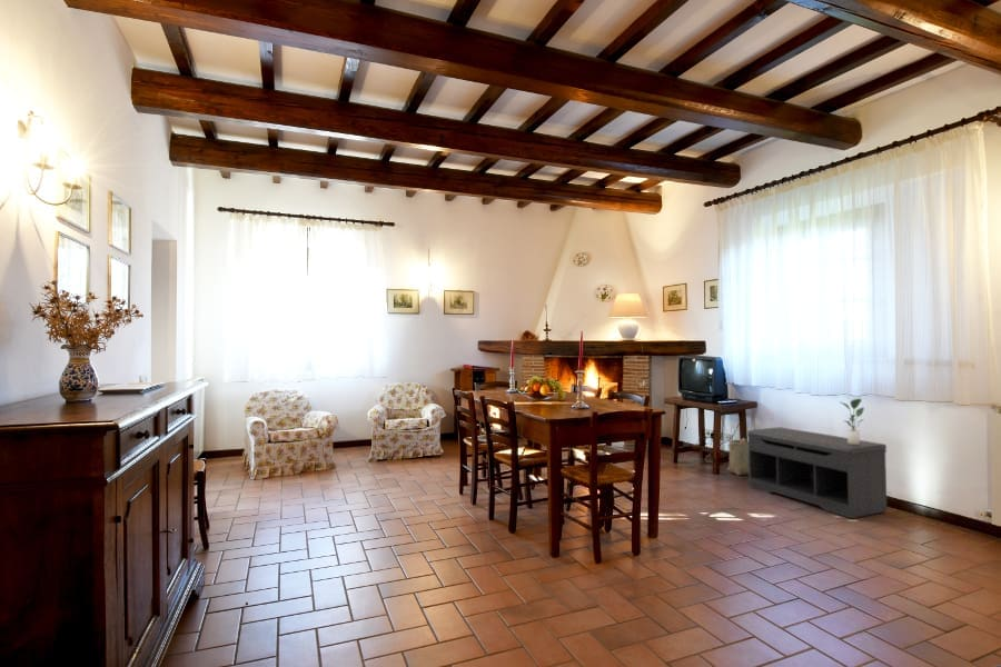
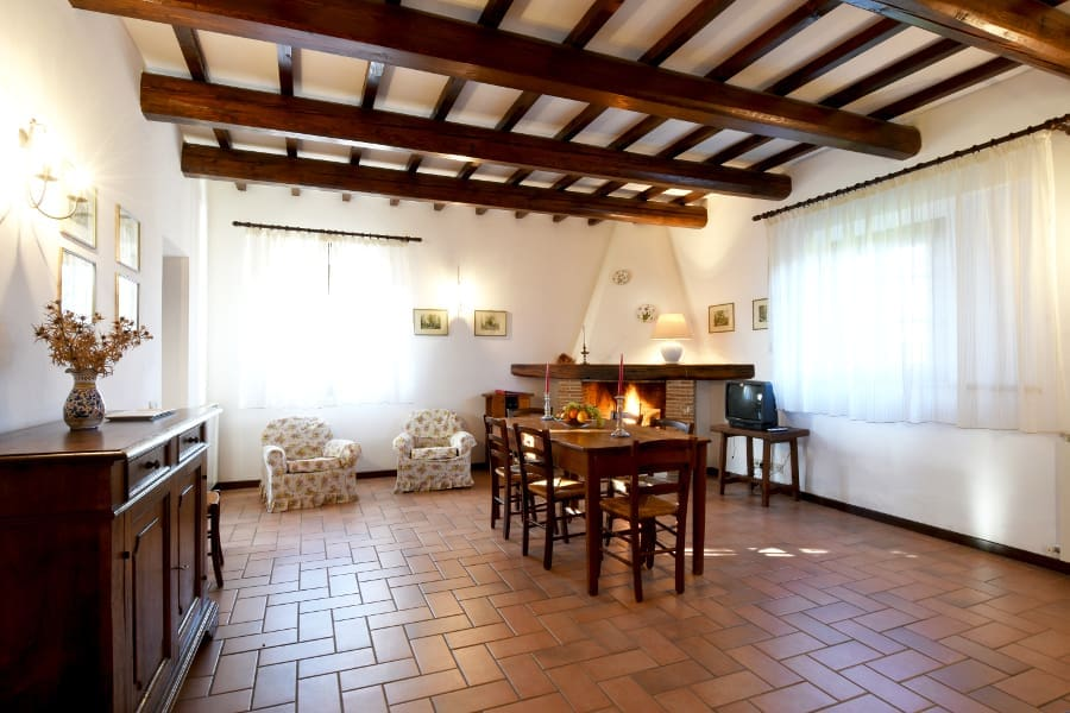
- basket [726,437,749,476]
- potted plant [838,397,865,445]
- bench [746,426,888,519]
